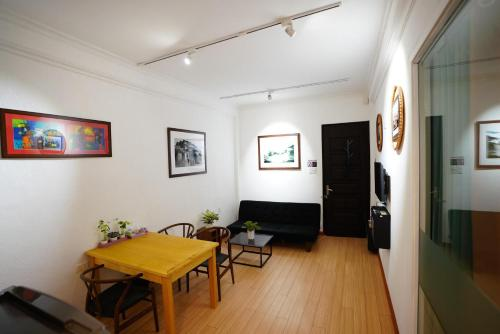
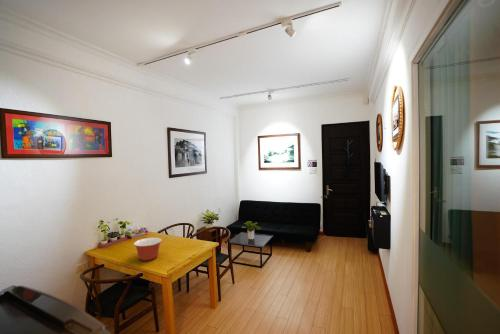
+ mixing bowl [133,237,163,262]
